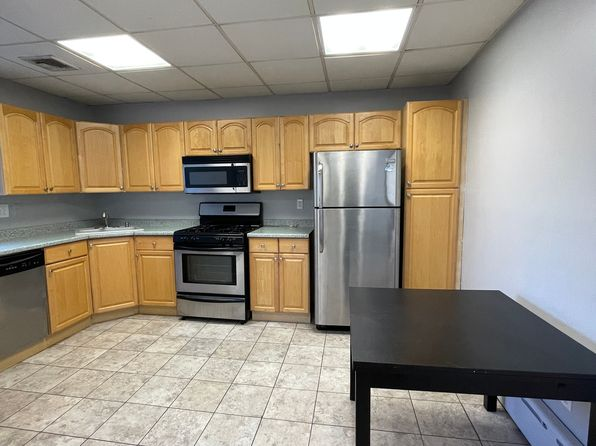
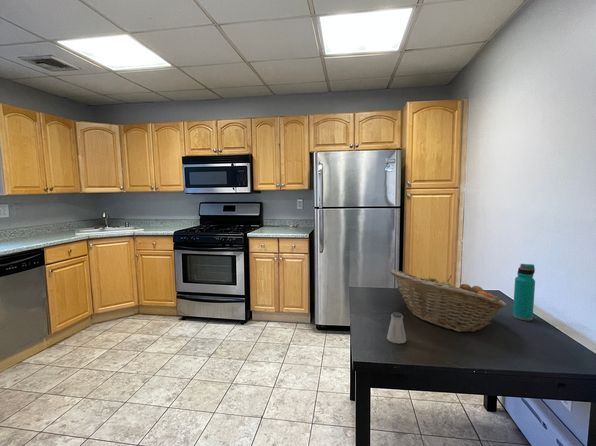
+ saltshaker [386,311,407,344]
+ water bottle [512,263,536,322]
+ fruit basket [389,269,508,333]
